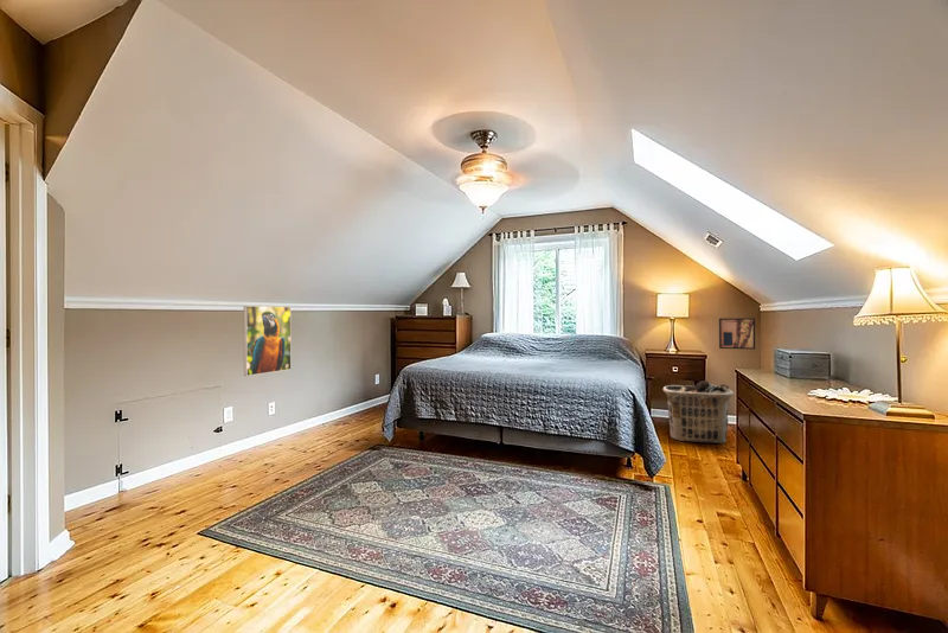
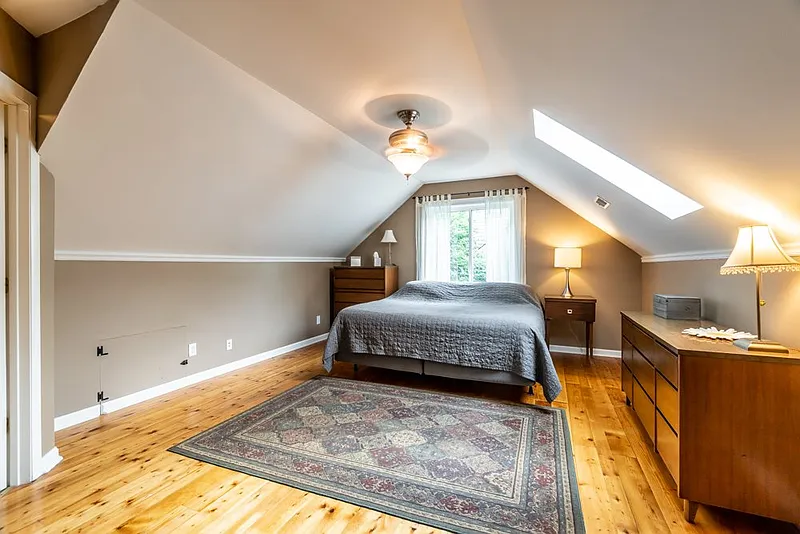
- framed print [243,305,293,377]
- clothes hamper [661,379,735,445]
- wall art [718,318,756,351]
